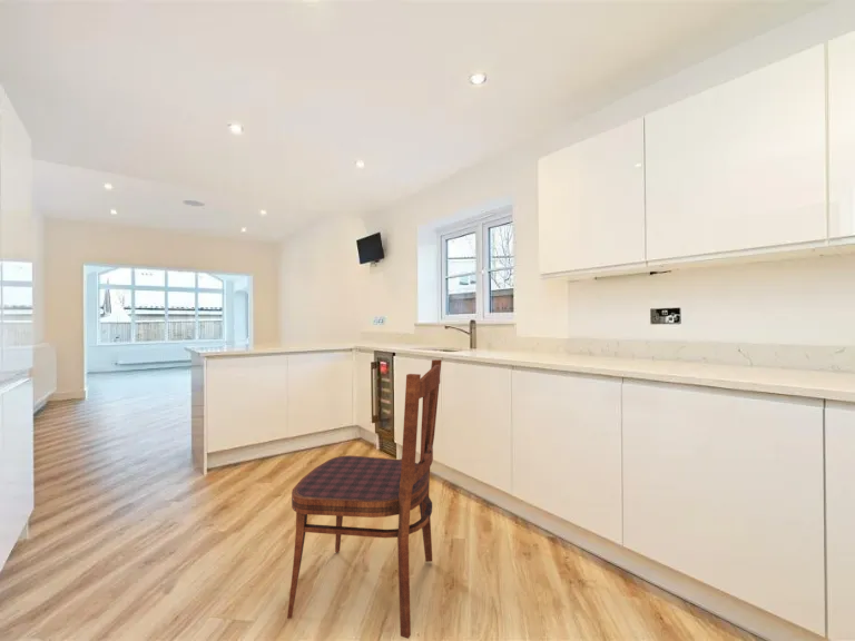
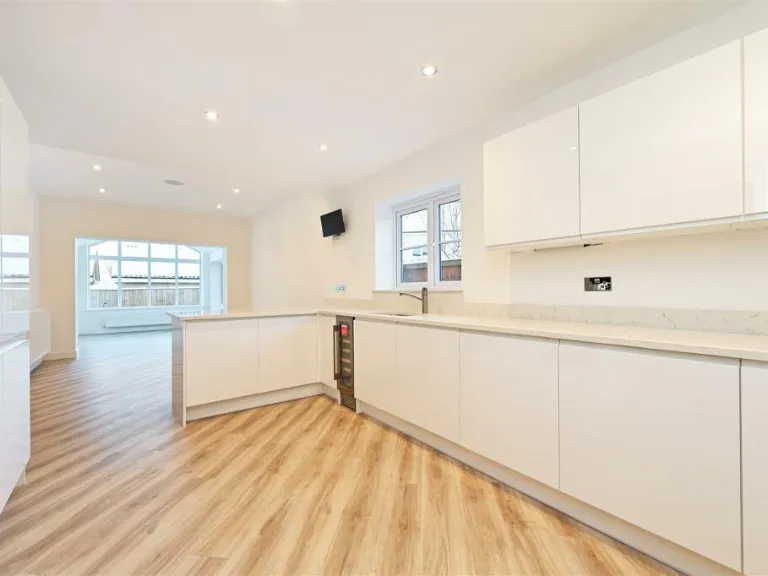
- dining chair [286,358,443,640]
